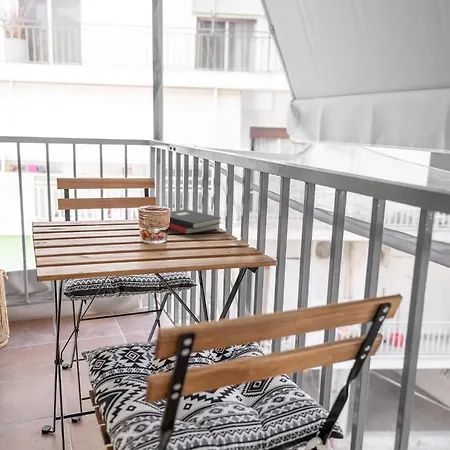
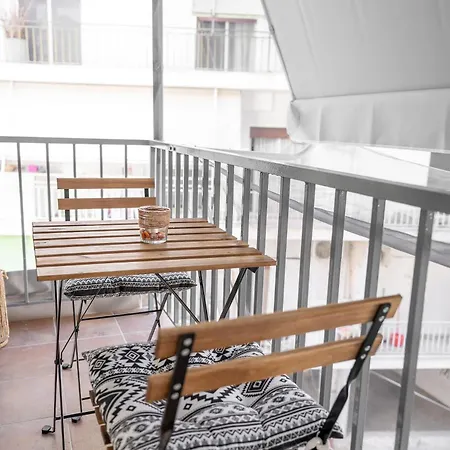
- hardback book [167,208,222,235]
